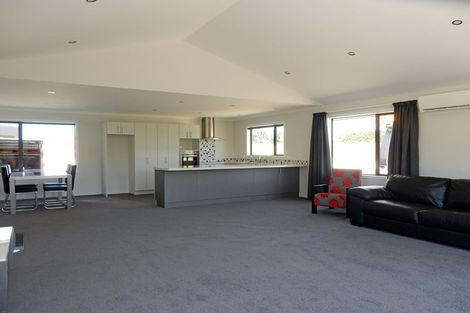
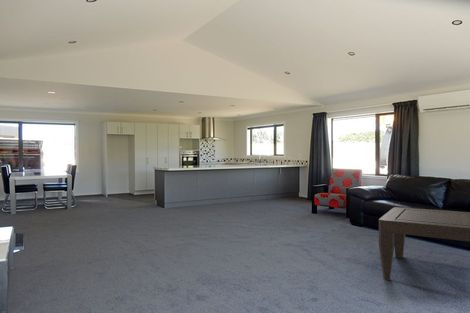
+ coffee table [378,206,470,282]
